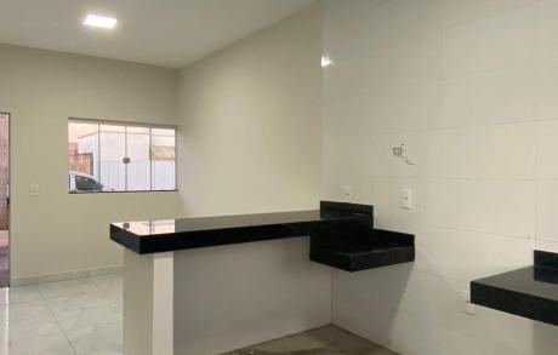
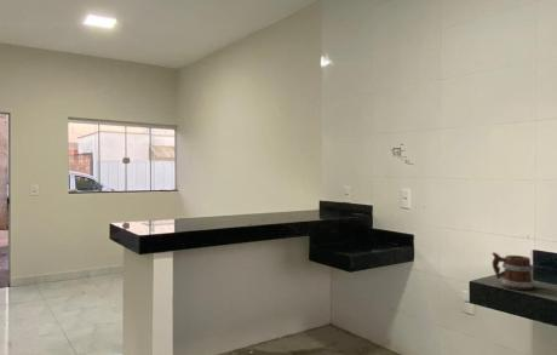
+ mug [490,251,536,291]
